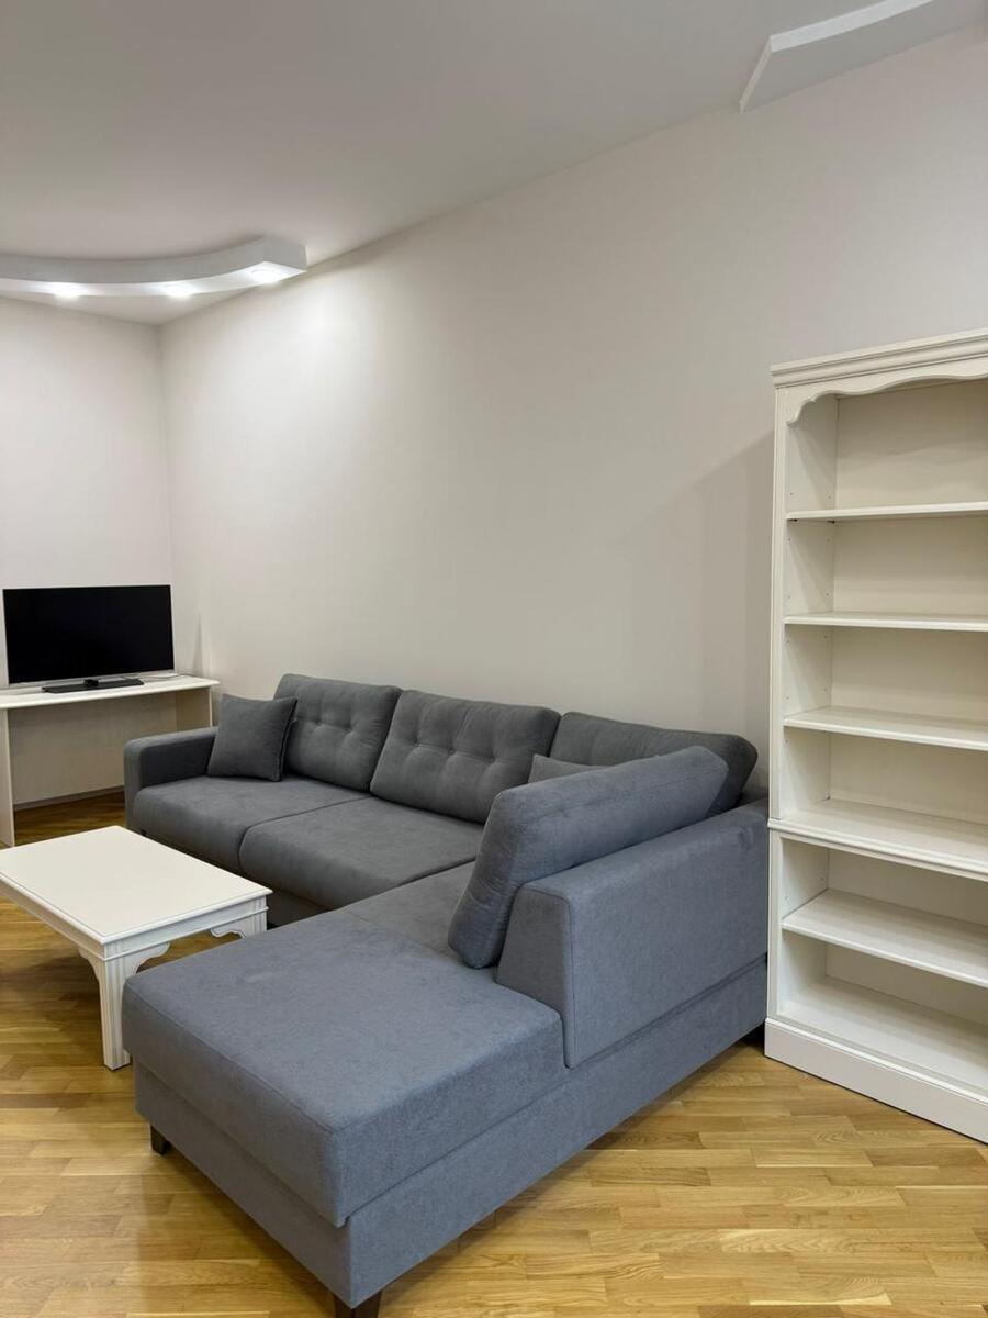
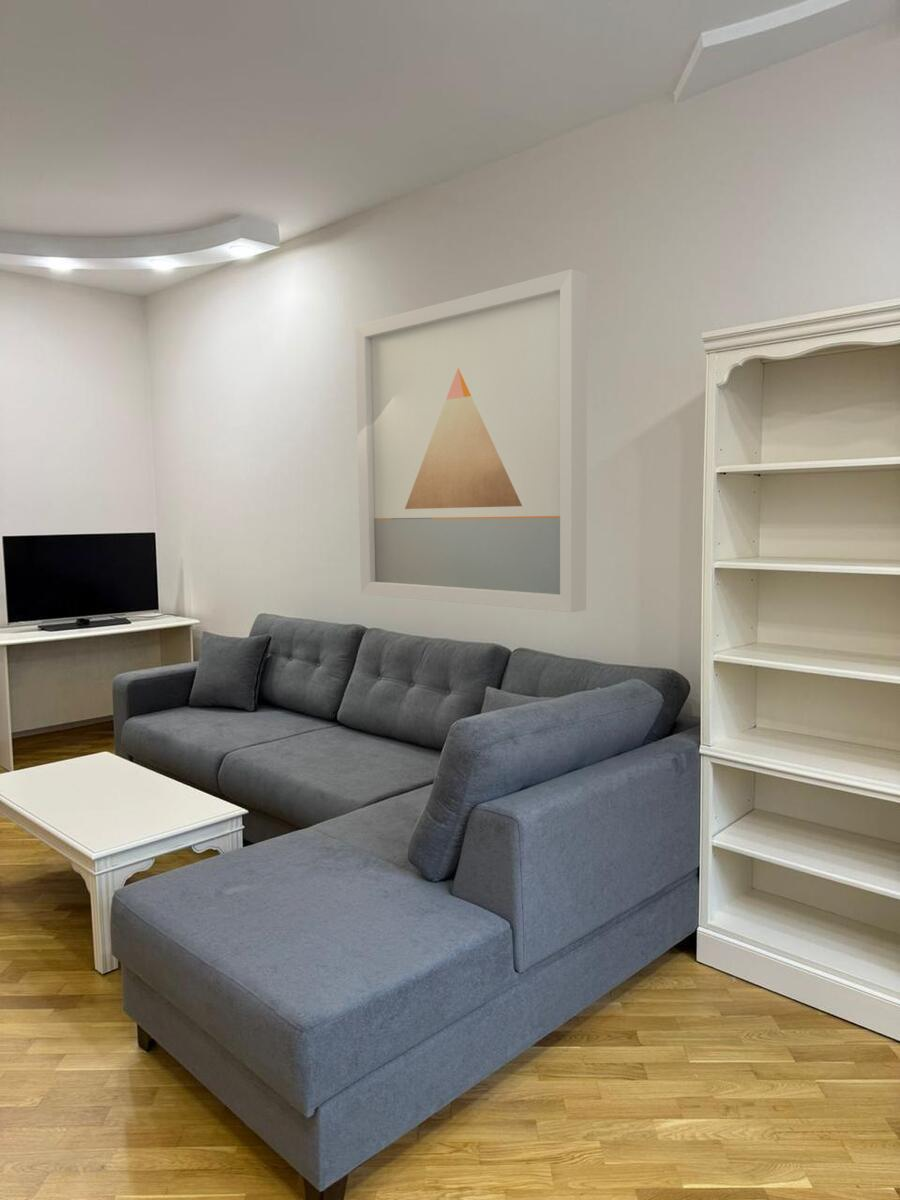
+ wall art [354,268,588,613]
